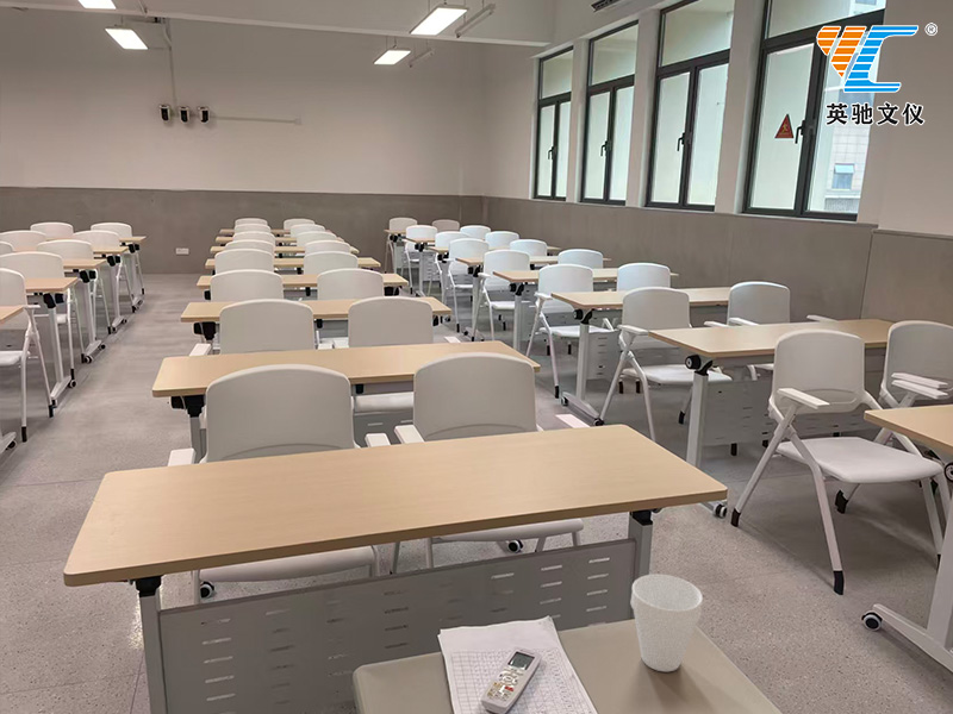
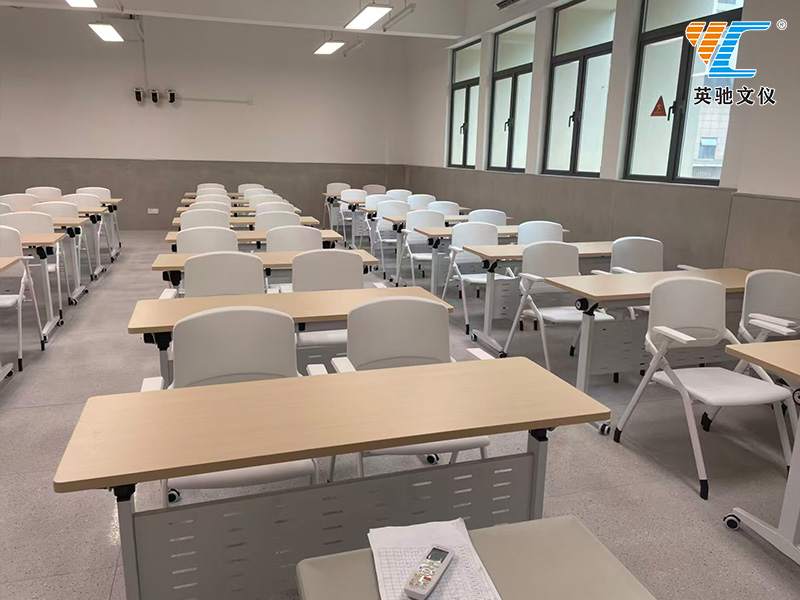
- cup [629,574,704,672]
